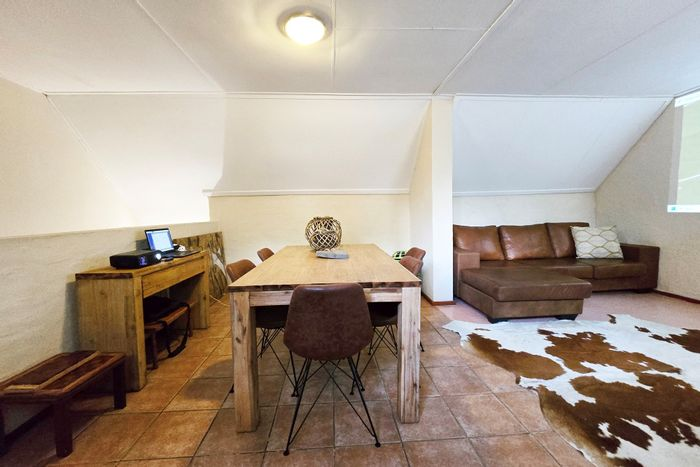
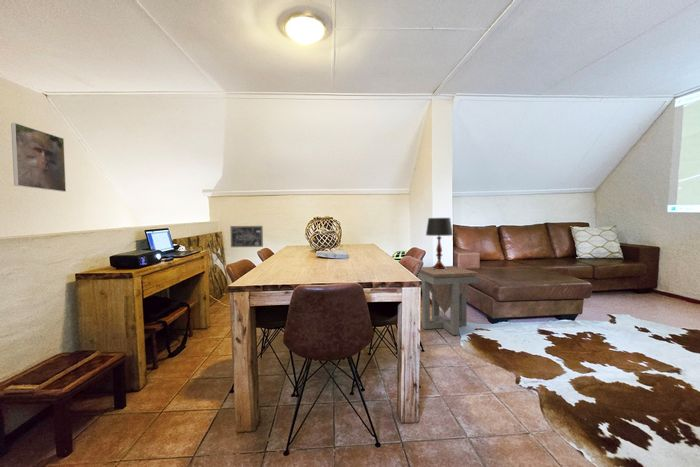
+ table lamp [425,217,454,270]
+ side table [417,265,479,336]
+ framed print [10,122,67,193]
+ wall art [229,225,264,248]
